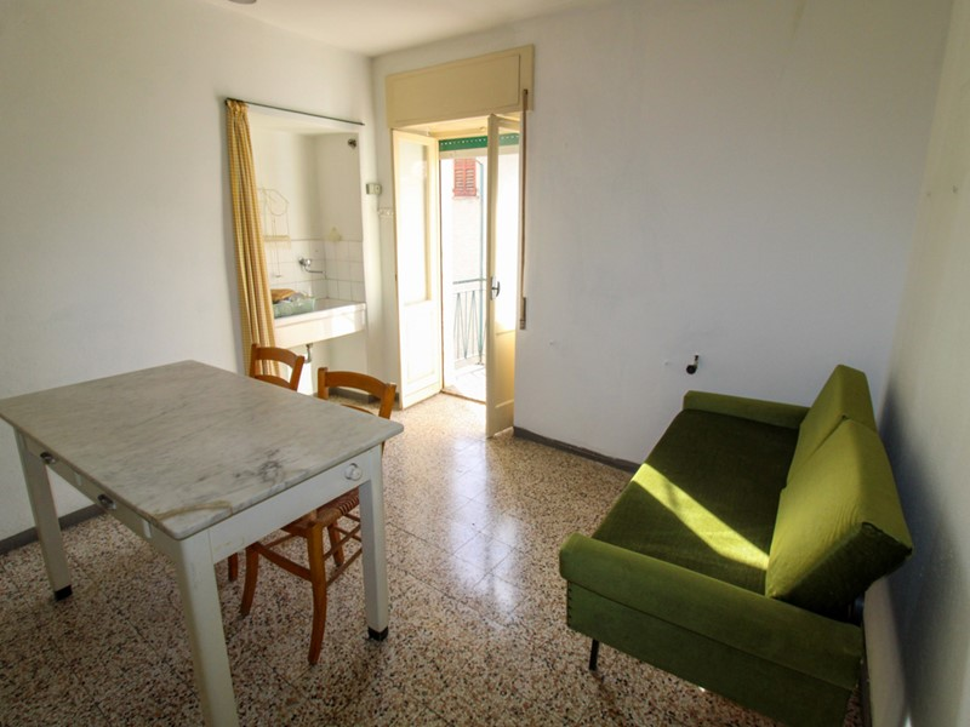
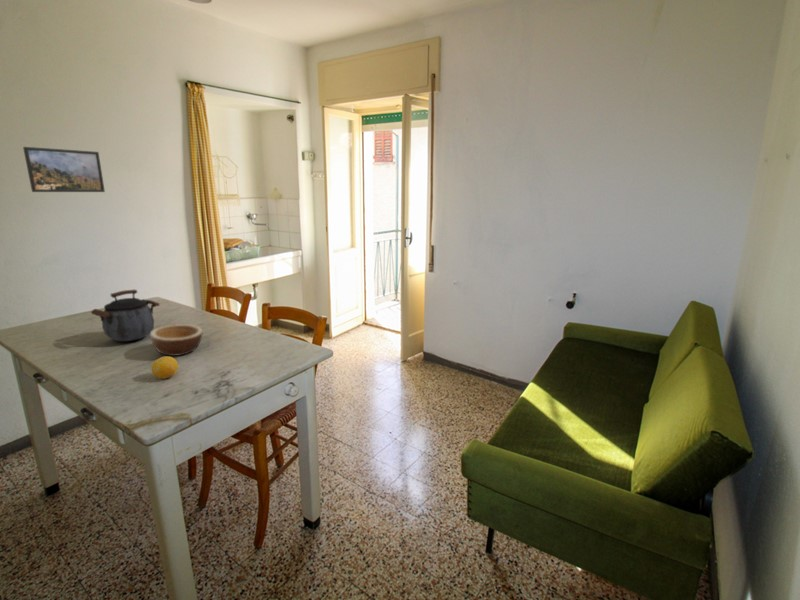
+ bowl [149,323,204,357]
+ fruit [151,355,179,380]
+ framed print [22,146,106,193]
+ kettle [90,289,160,342]
